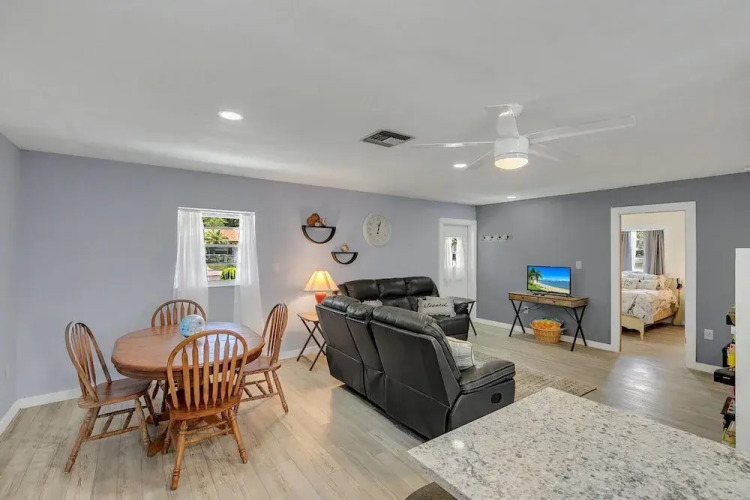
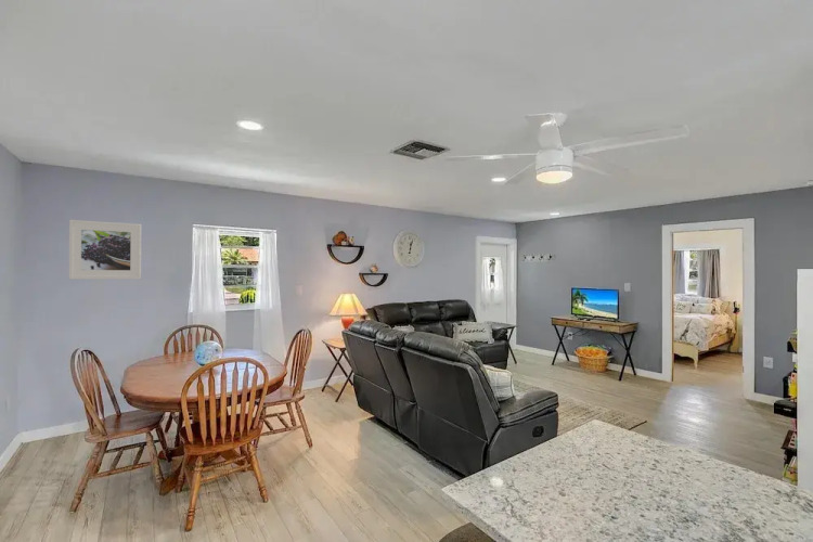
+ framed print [68,219,142,280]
